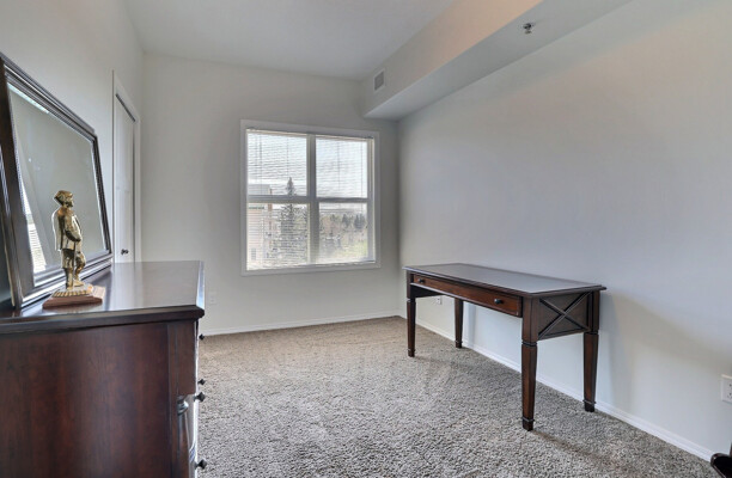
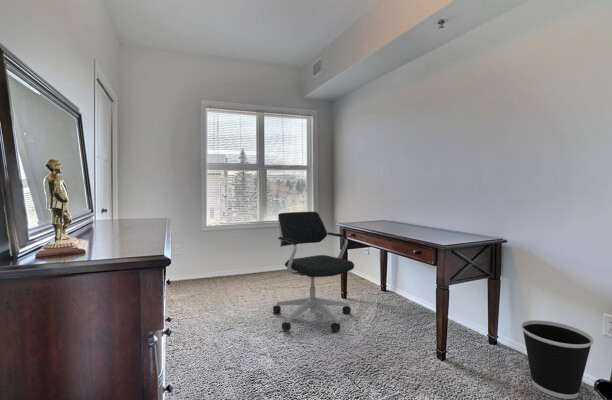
+ office chair [272,211,355,332]
+ wastebasket [520,319,595,400]
